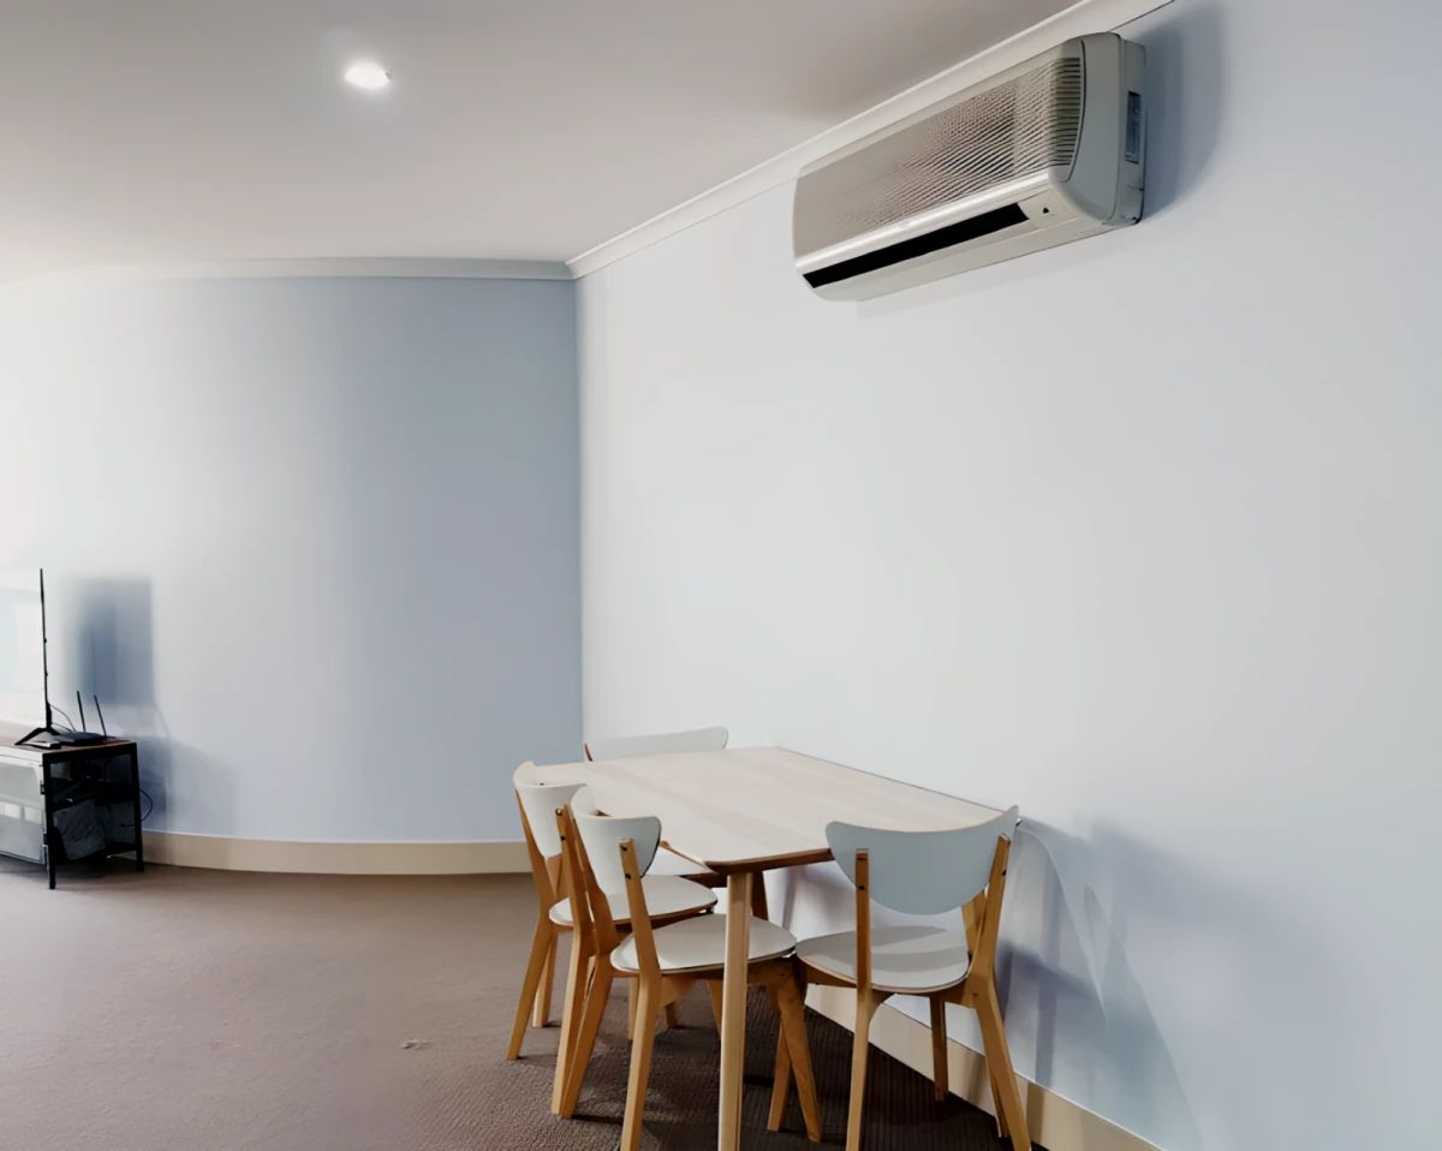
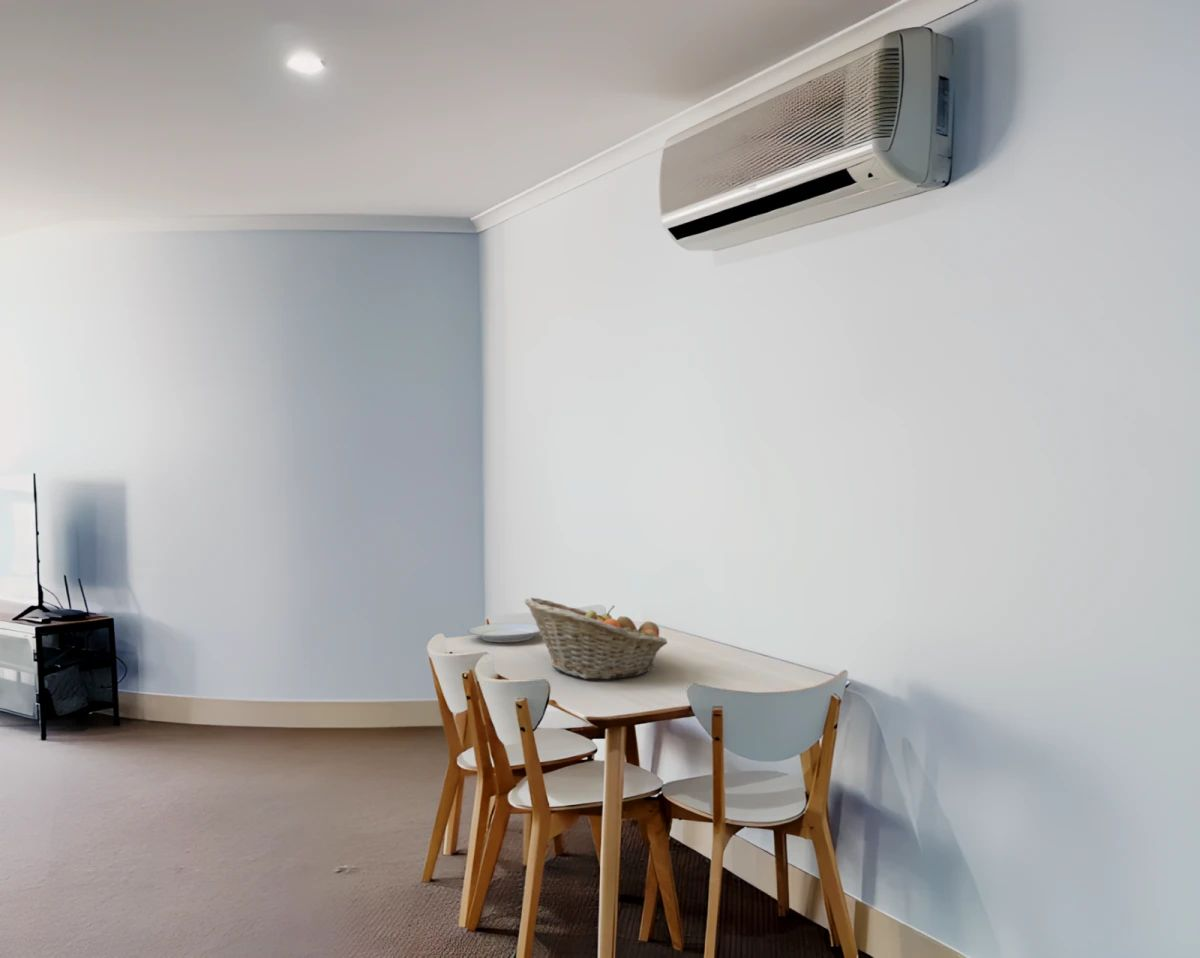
+ fruit basket [523,596,668,680]
+ plate [467,622,541,643]
